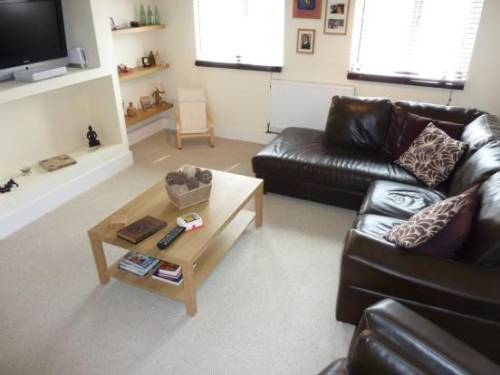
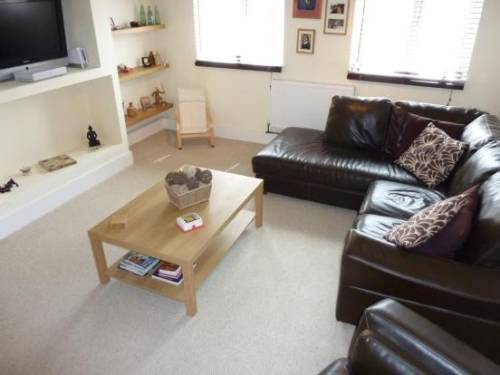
- book [115,214,168,244]
- remote control [156,225,188,250]
